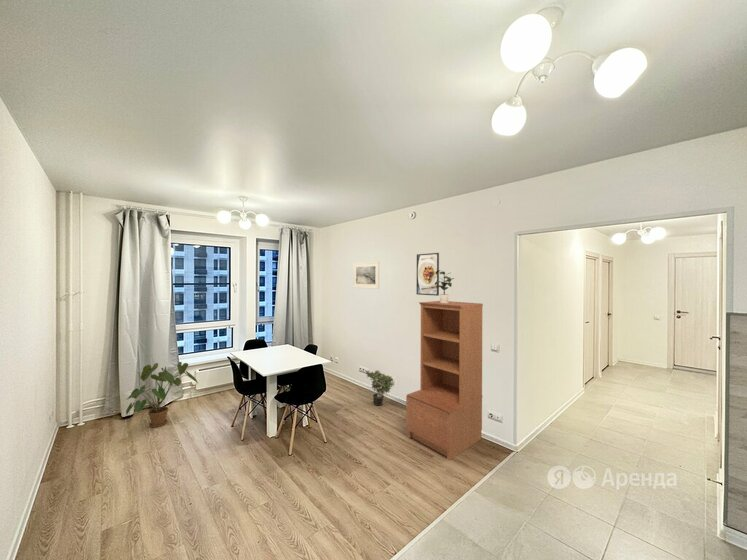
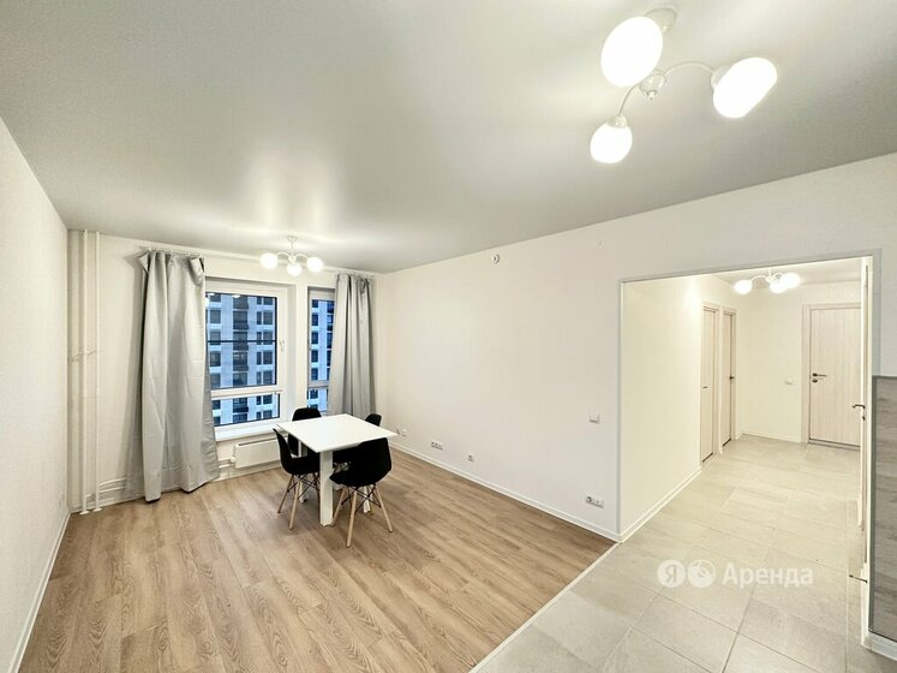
- house plant [125,361,199,428]
- bookshelf [405,300,484,461]
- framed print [416,252,440,297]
- potted plant [365,369,395,407]
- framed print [352,260,380,290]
- potted plant [435,269,455,303]
